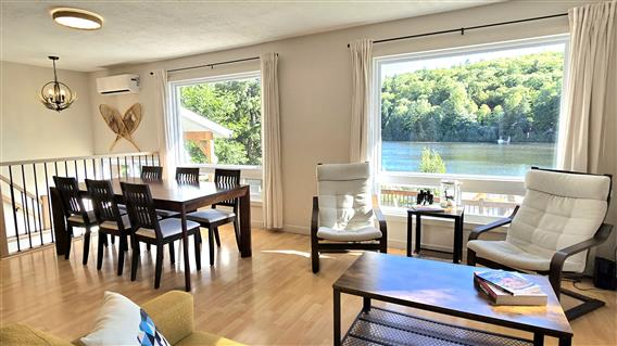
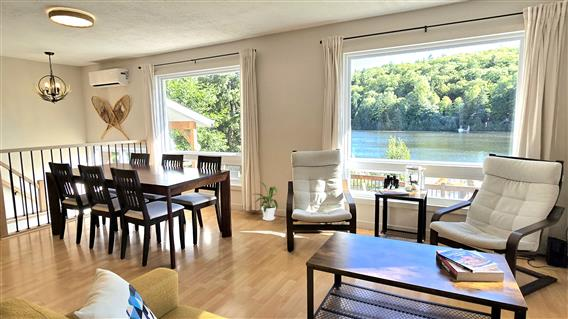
+ house plant [248,181,279,222]
